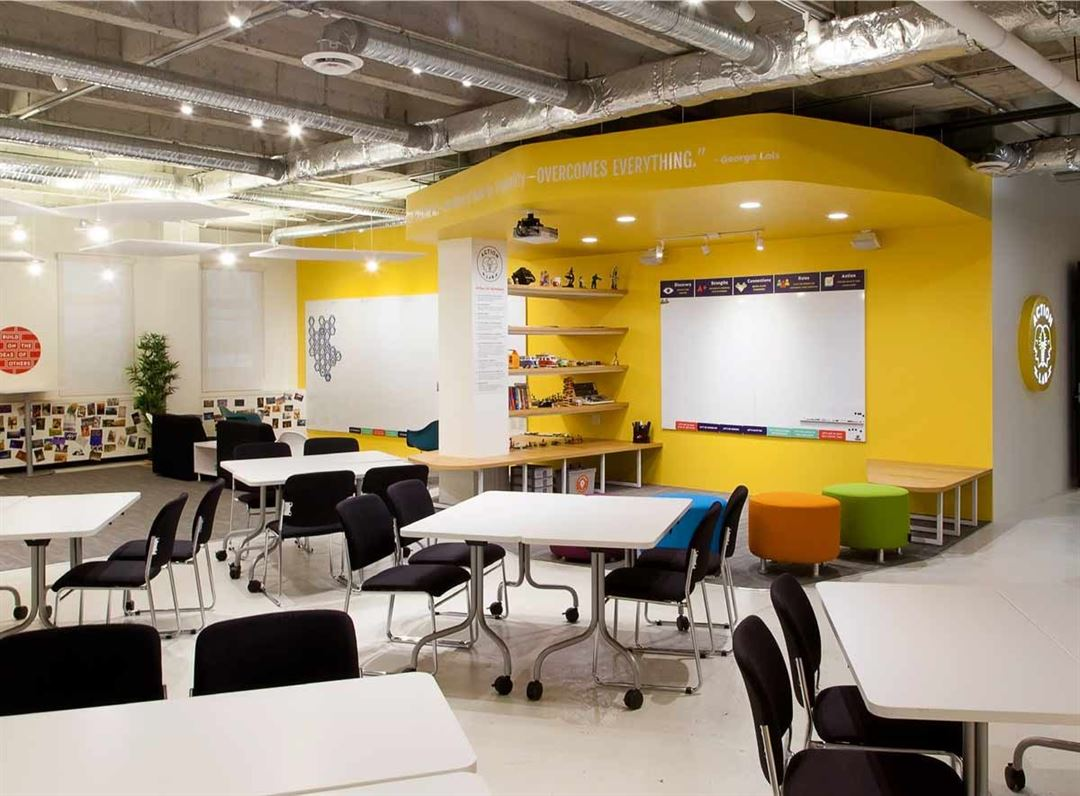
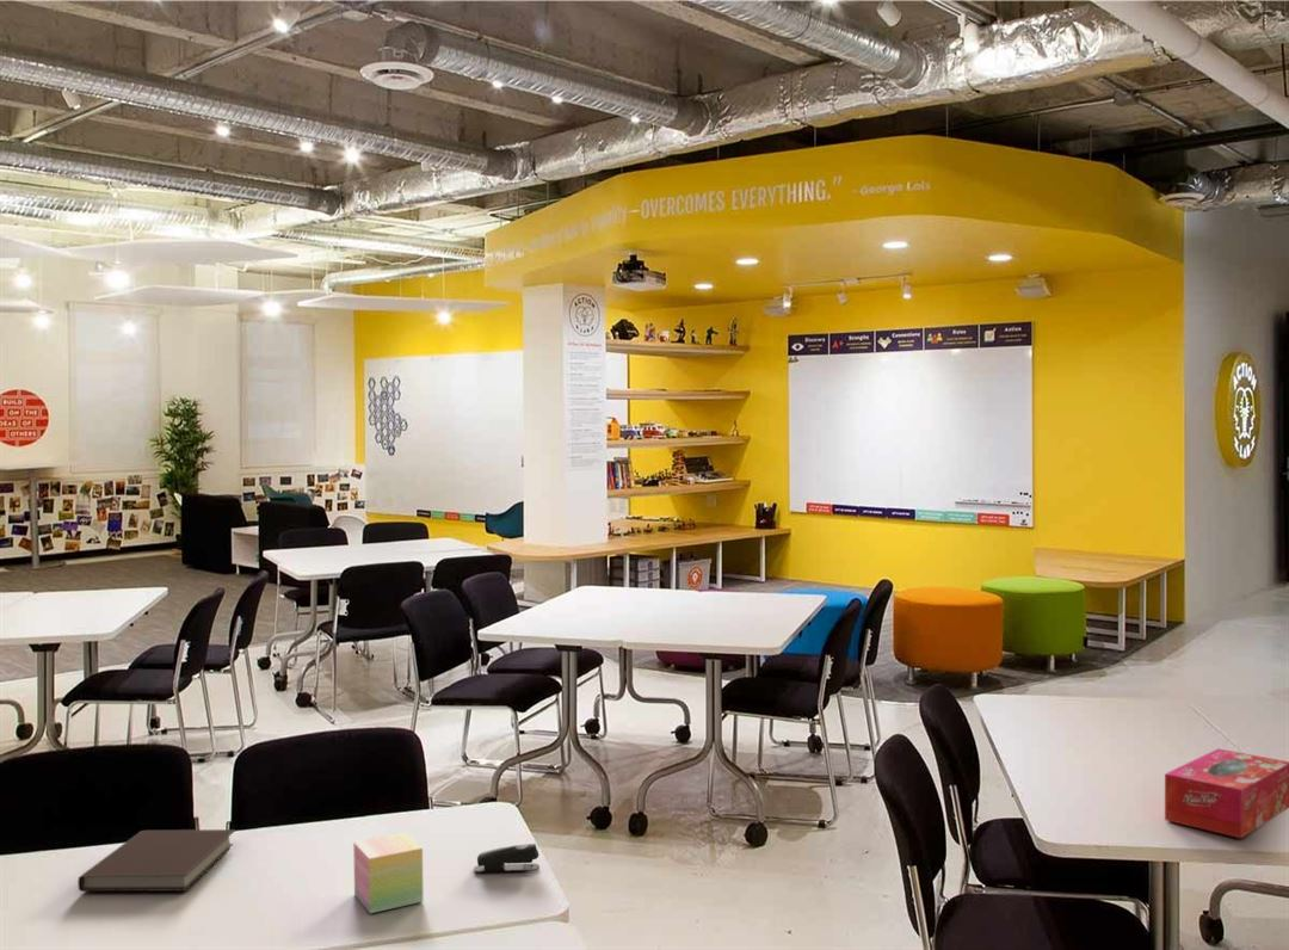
+ sticky notes [352,831,425,914]
+ notebook [76,828,238,893]
+ tissue box [1164,747,1289,839]
+ stapler [473,843,541,874]
